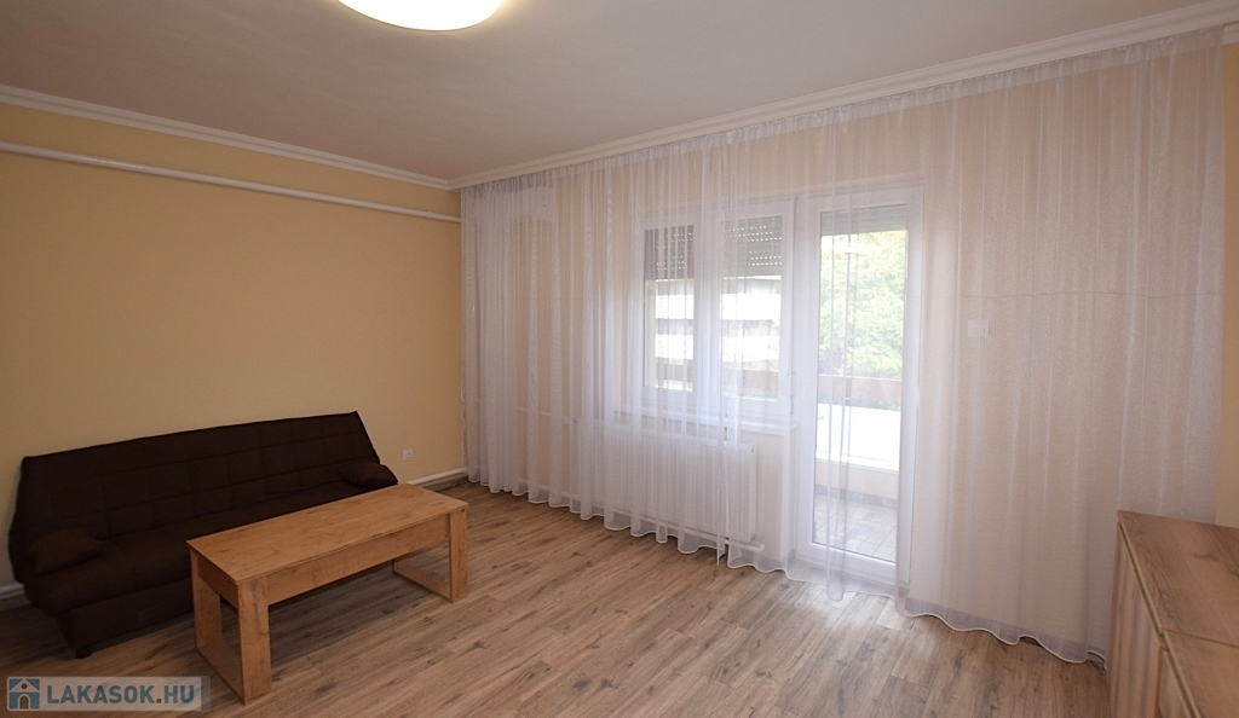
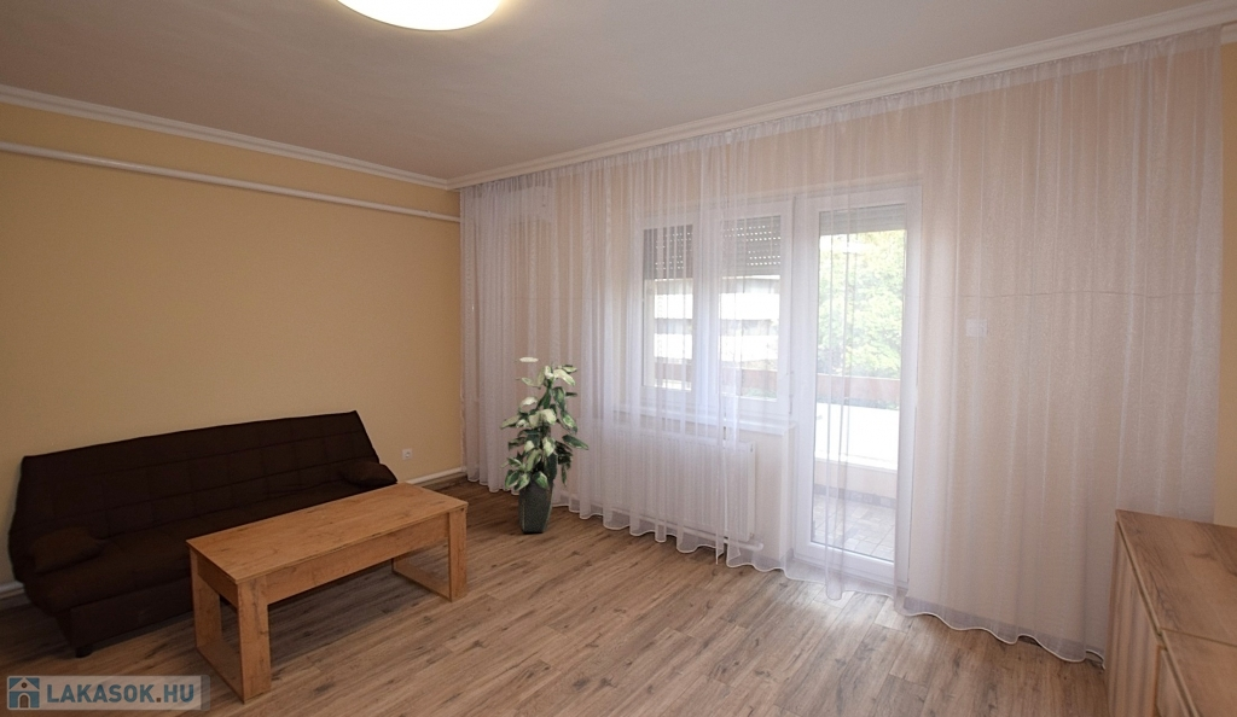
+ indoor plant [498,356,591,534]
